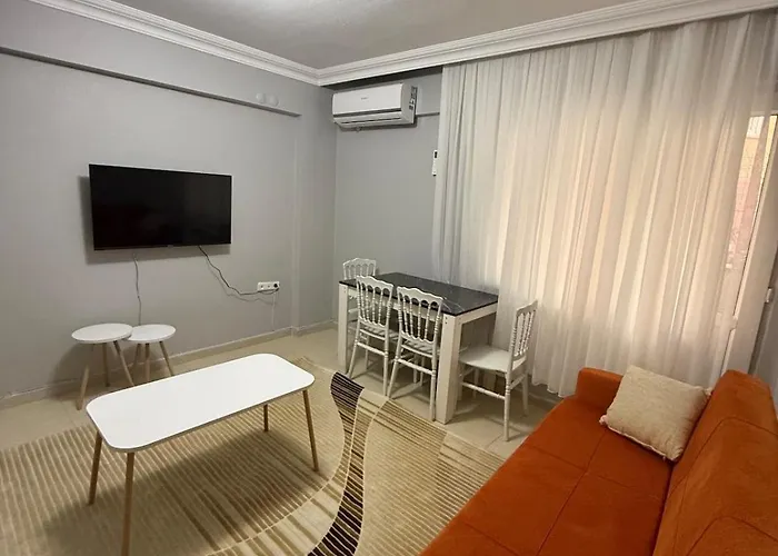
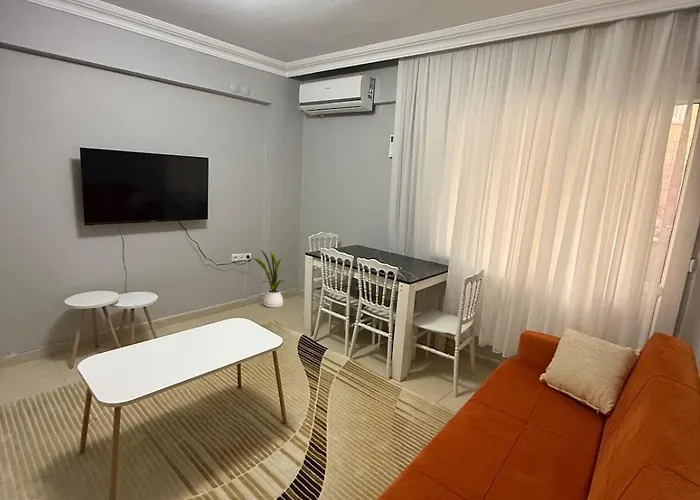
+ house plant [252,249,288,308]
